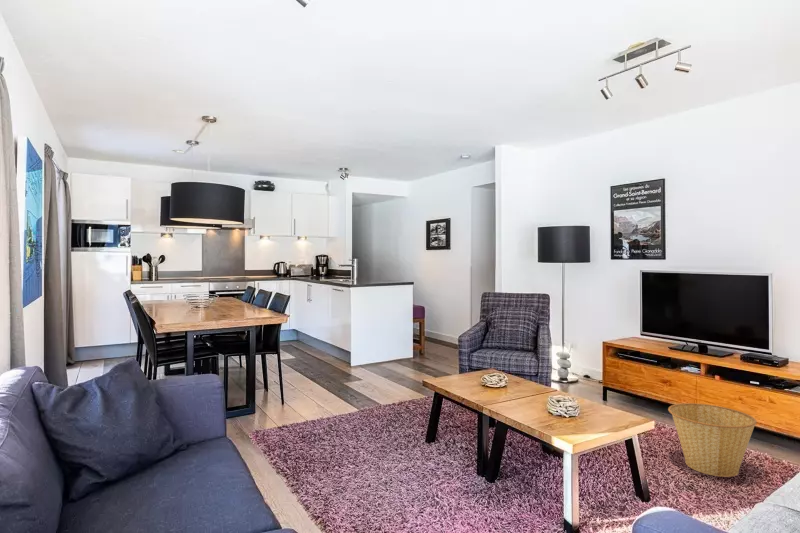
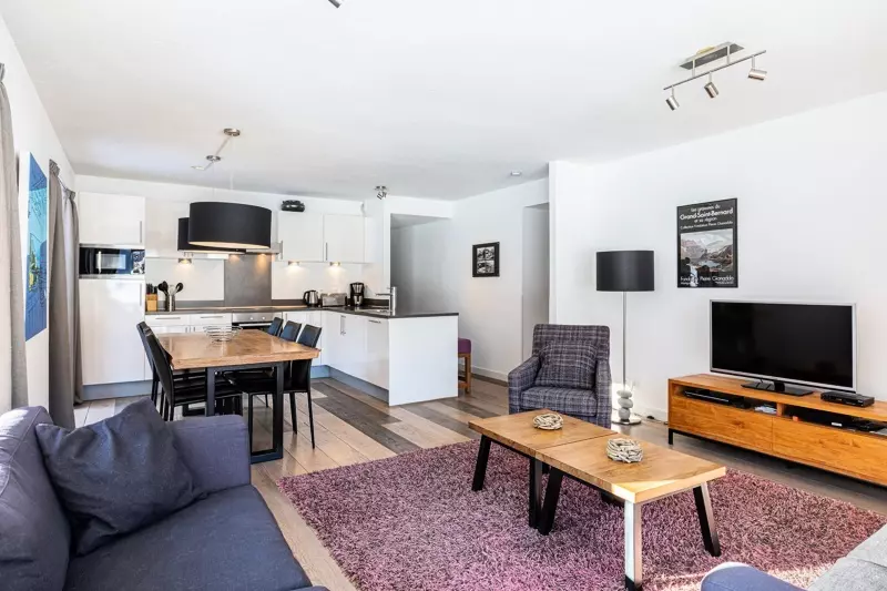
- basket [667,402,758,478]
